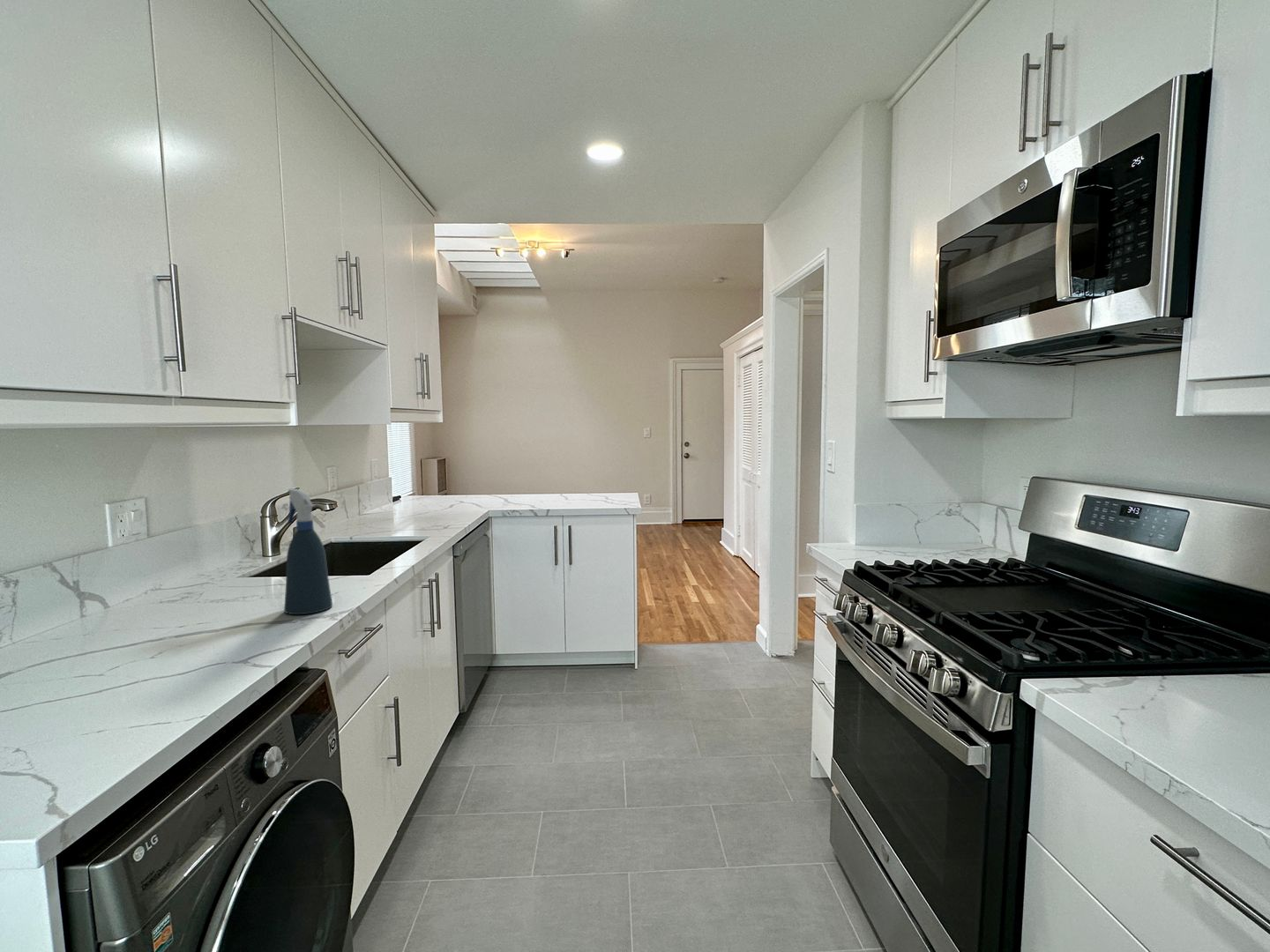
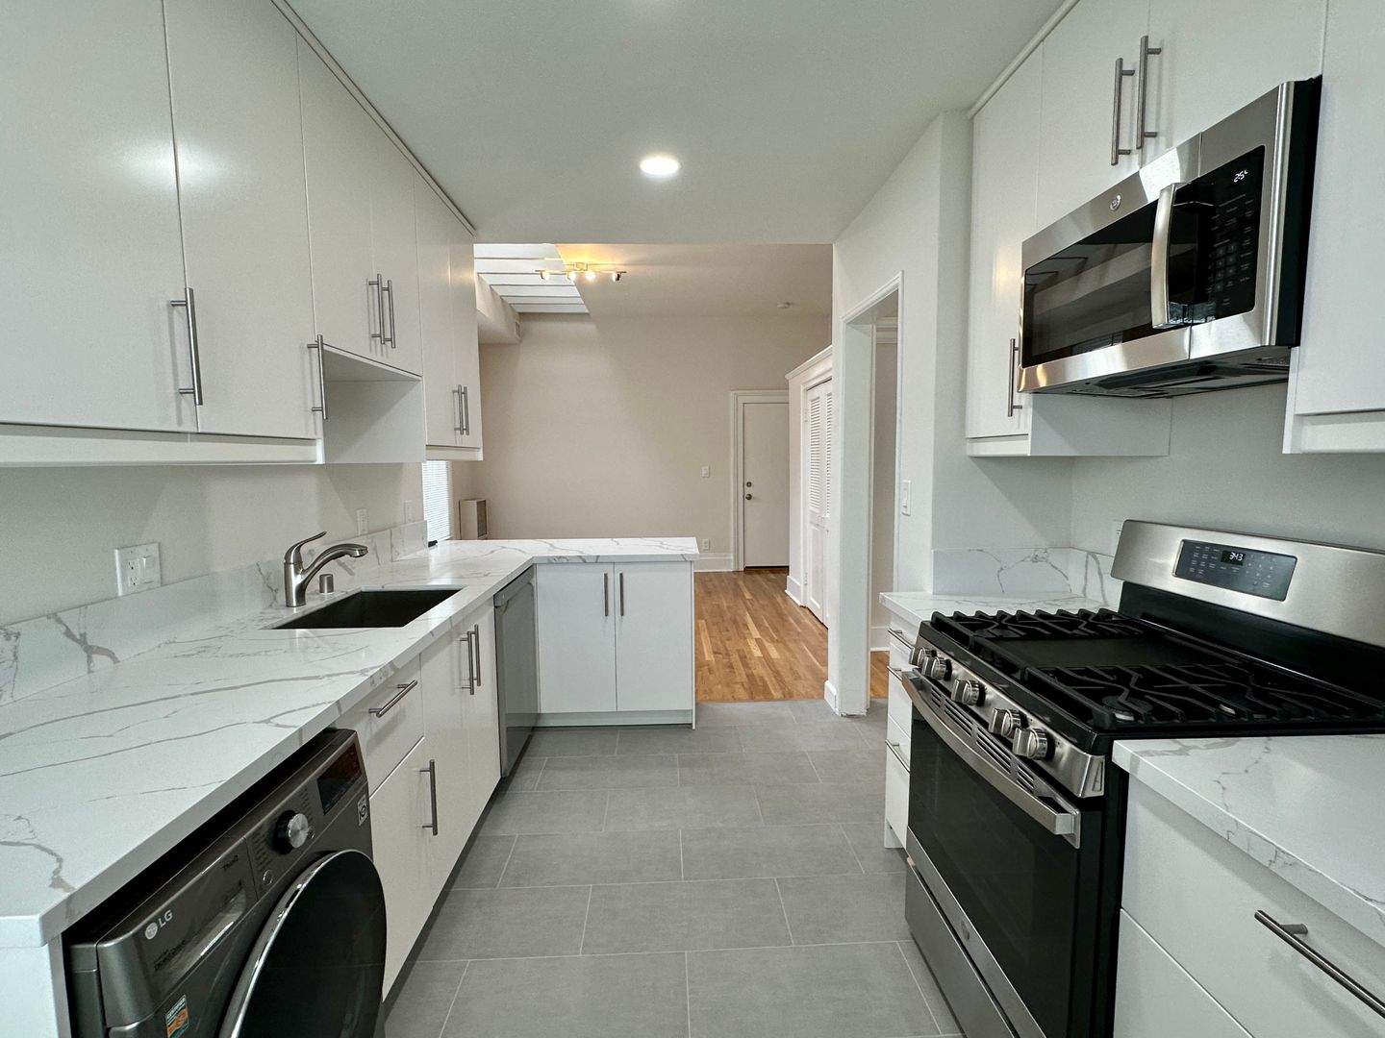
- spray bottle [283,487,333,615]
